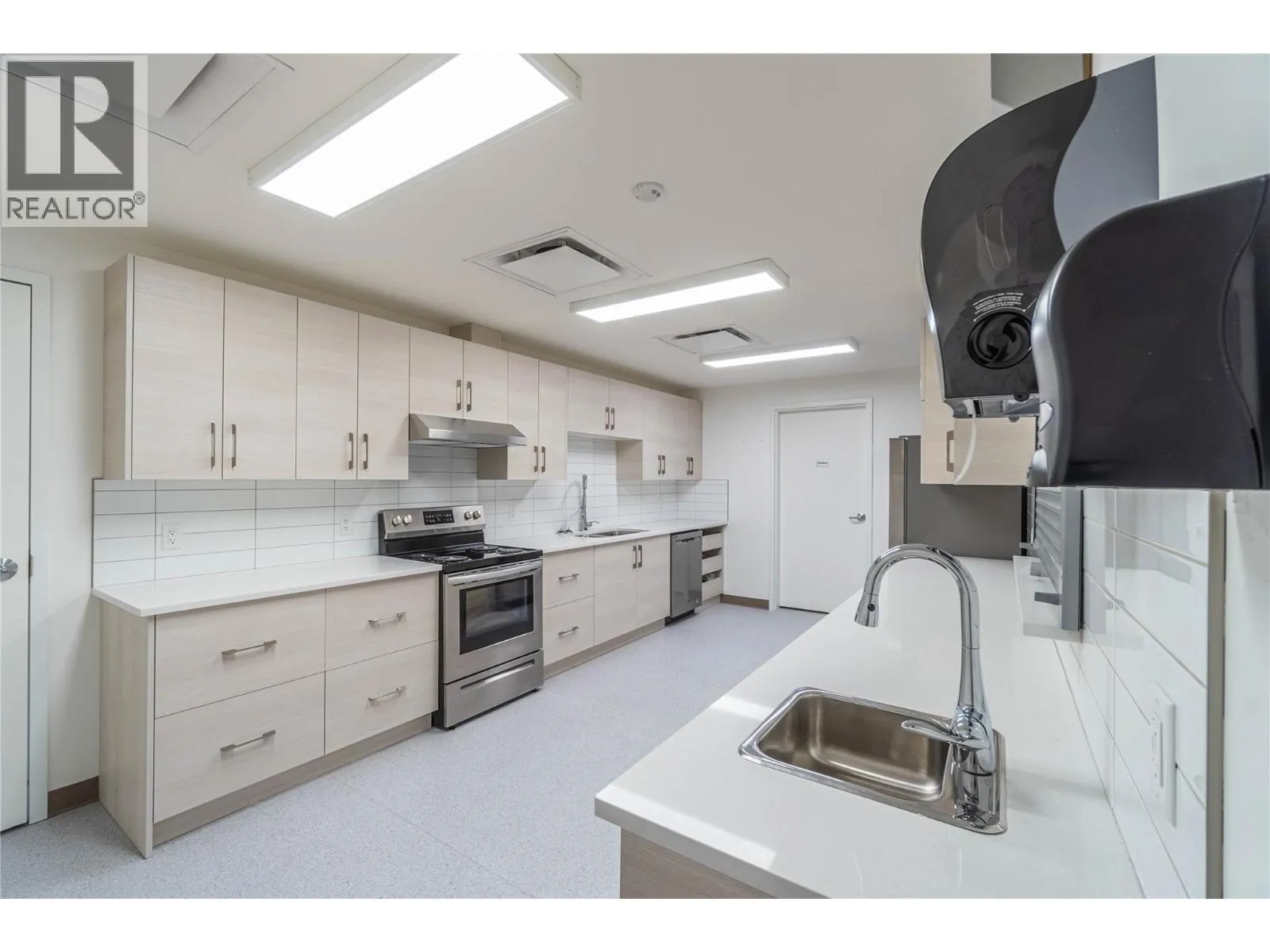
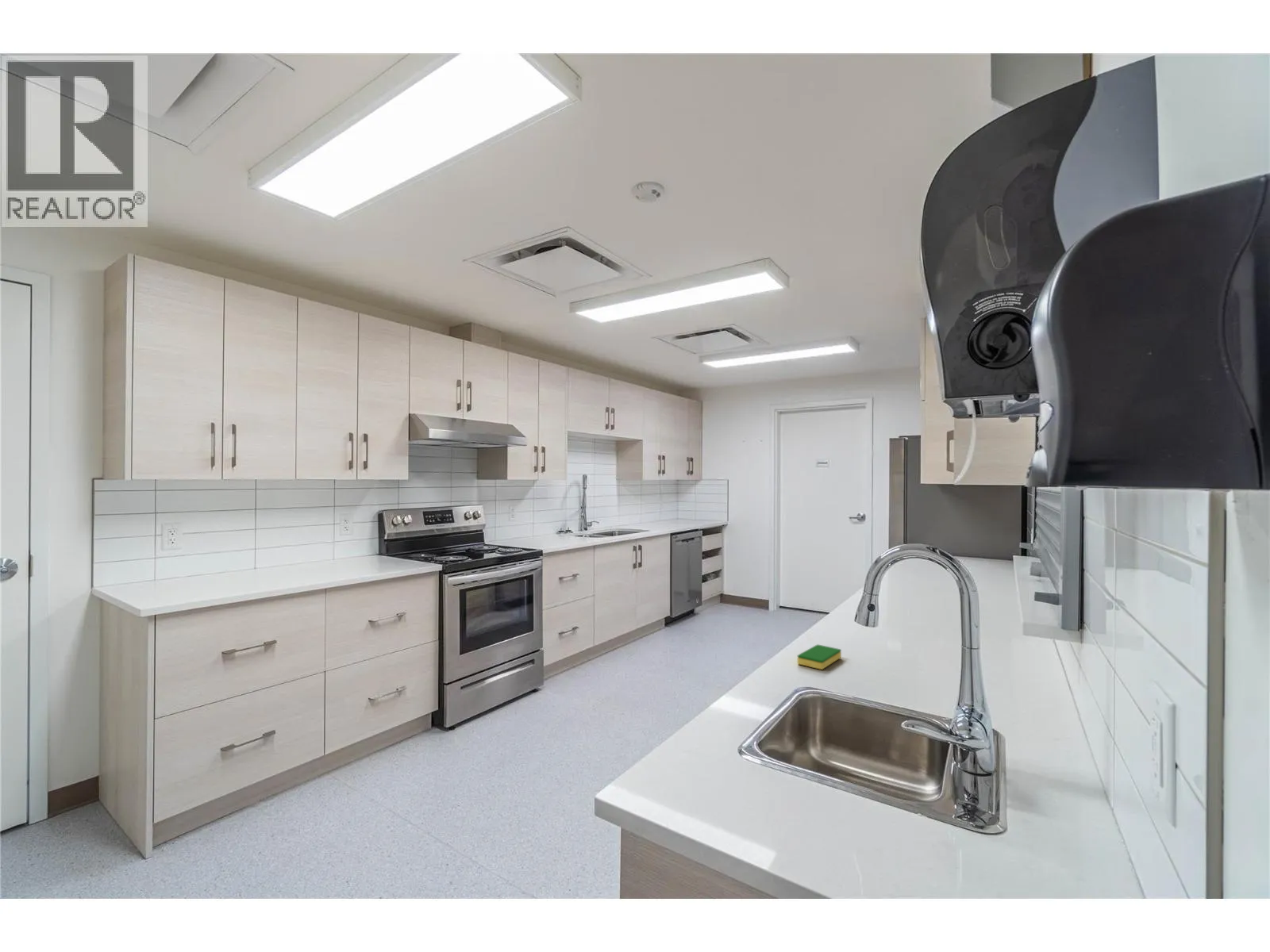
+ dish sponge [796,643,842,670]
